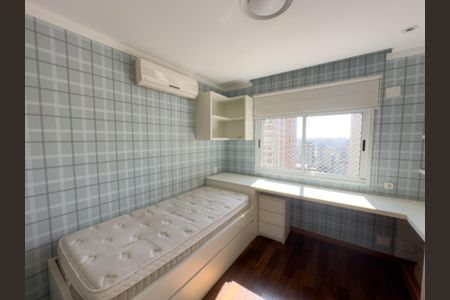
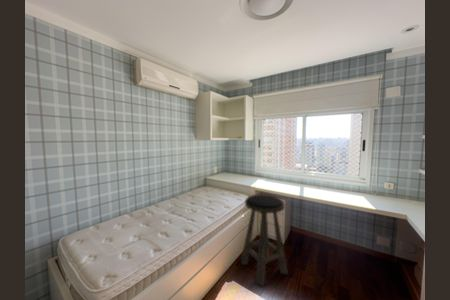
+ stool [240,193,289,287]
